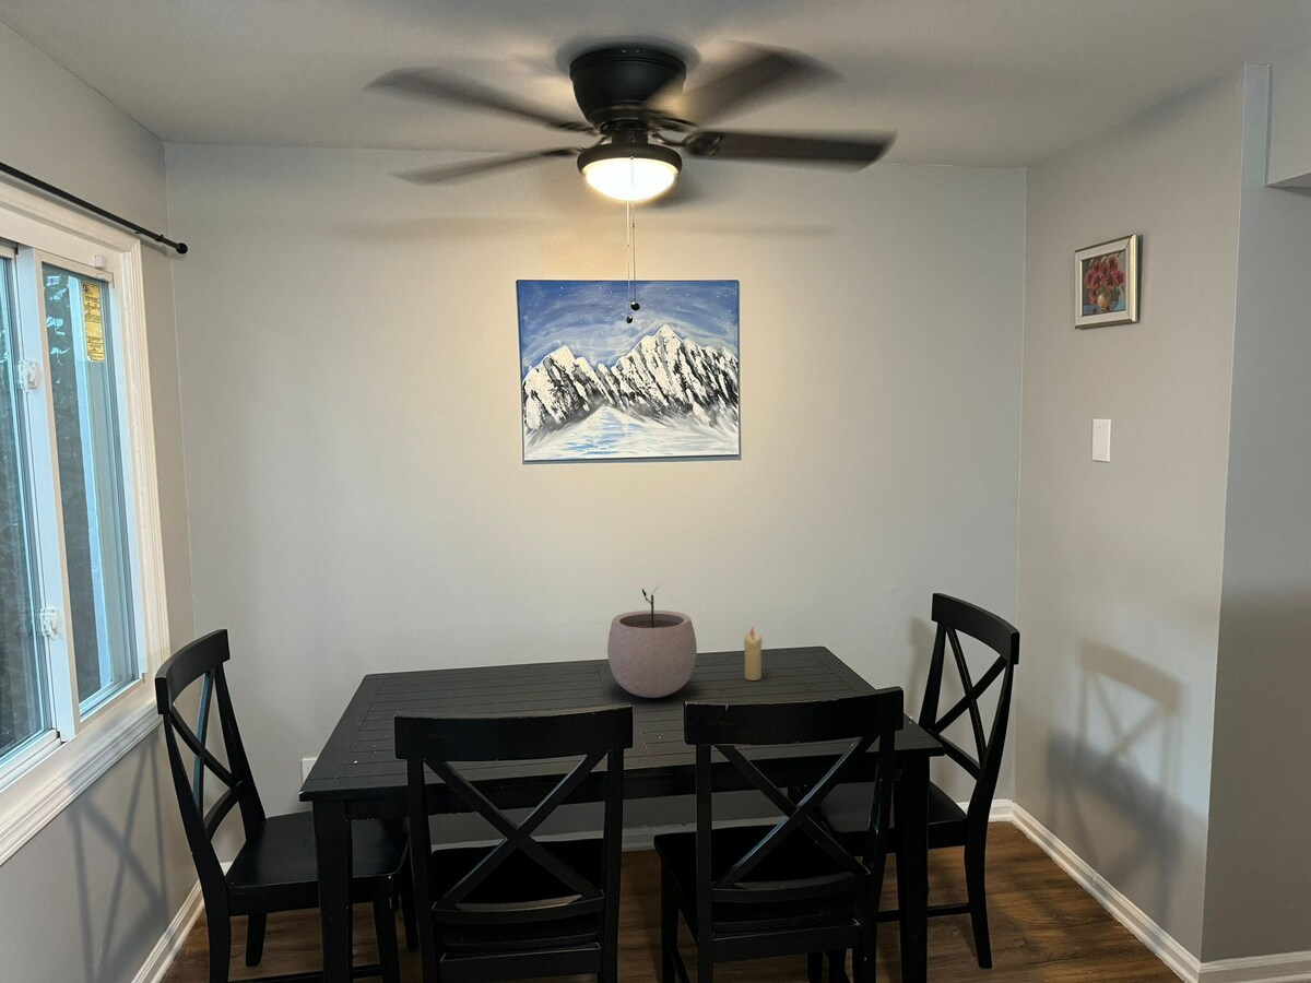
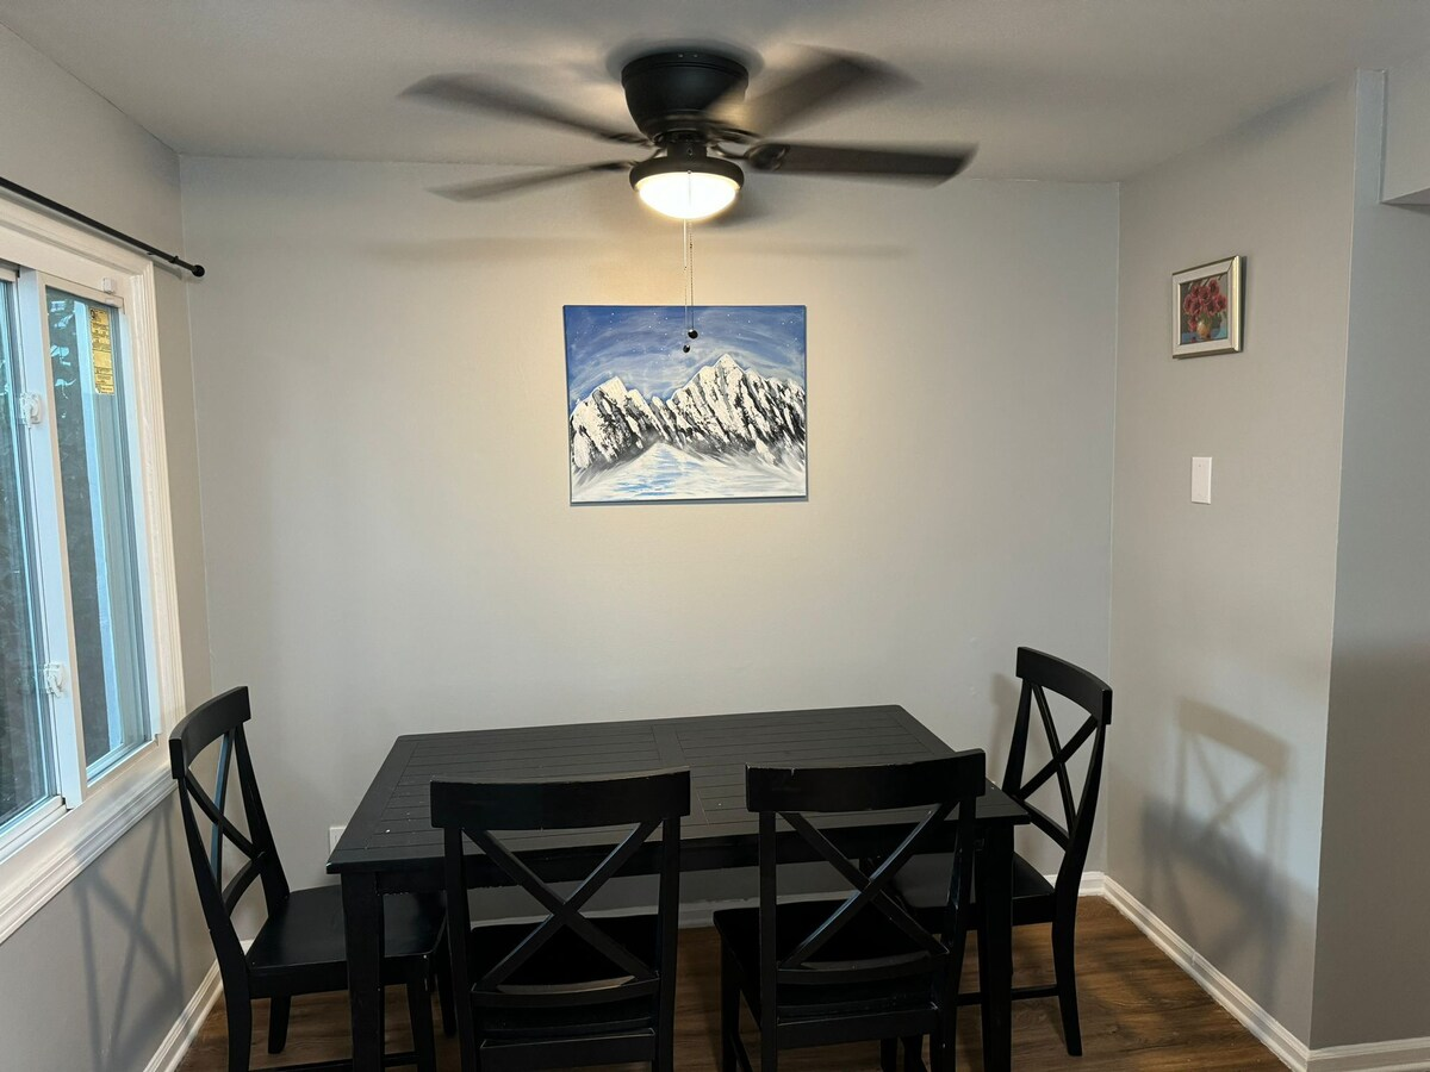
- candle [743,627,764,682]
- plant pot [606,585,698,699]
